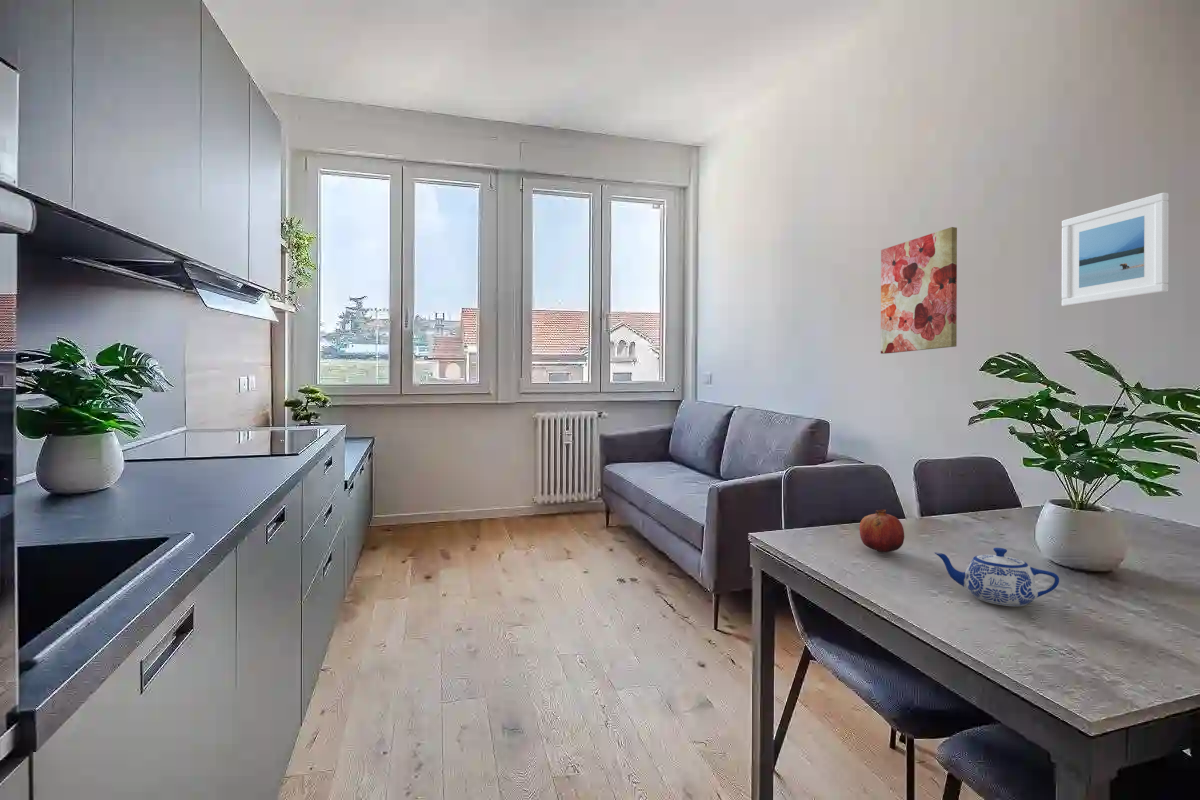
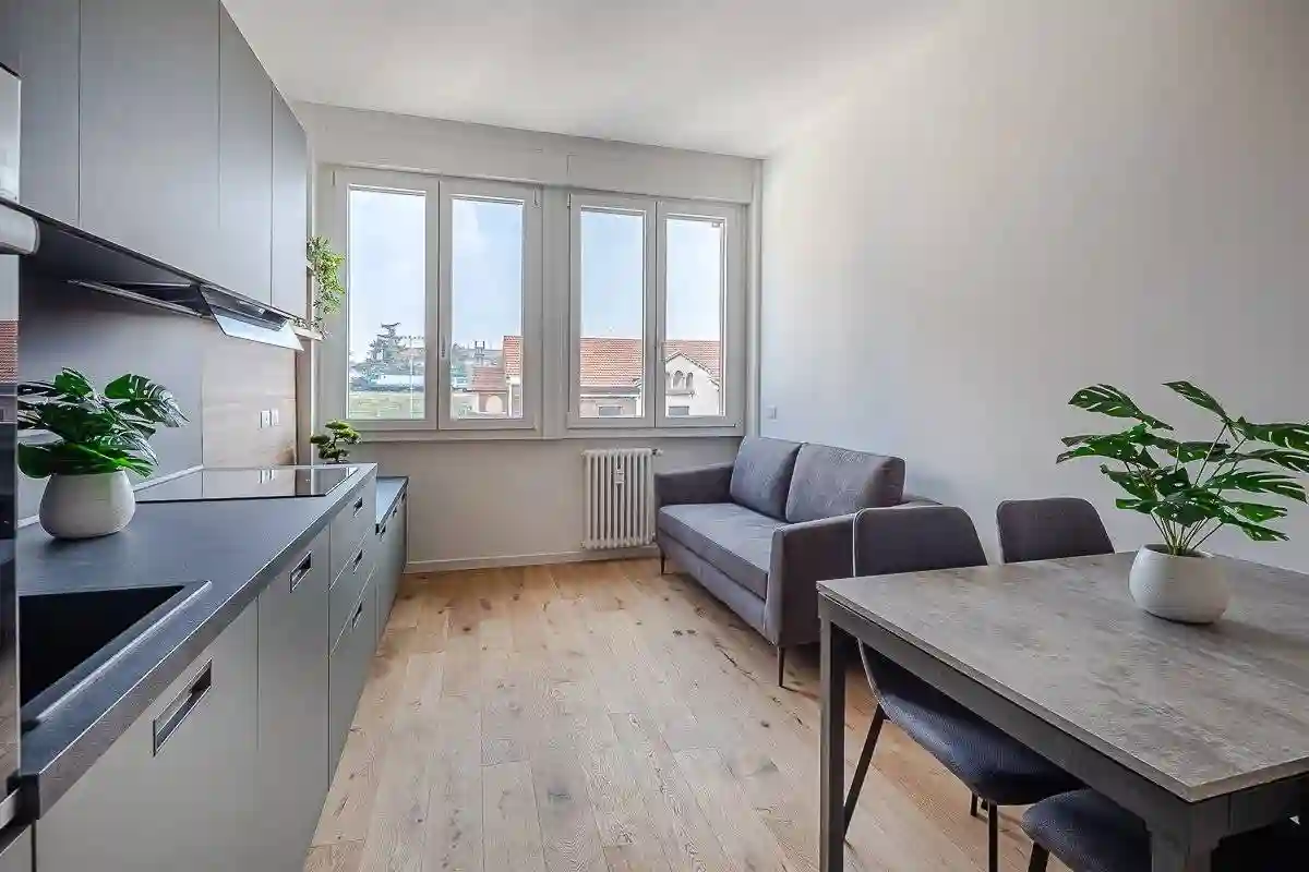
- fruit [858,509,905,553]
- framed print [1061,192,1170,307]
- teapot [934,547,1060,607]
- wall art [880,226,958,355]
